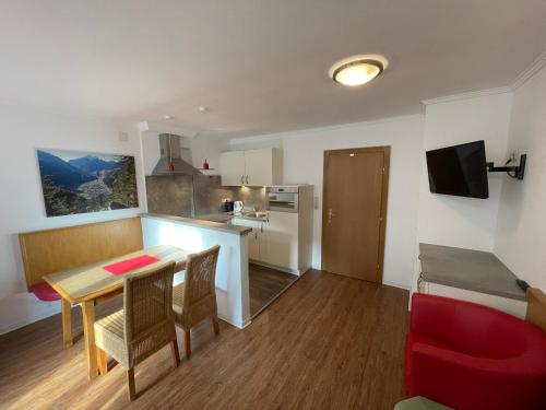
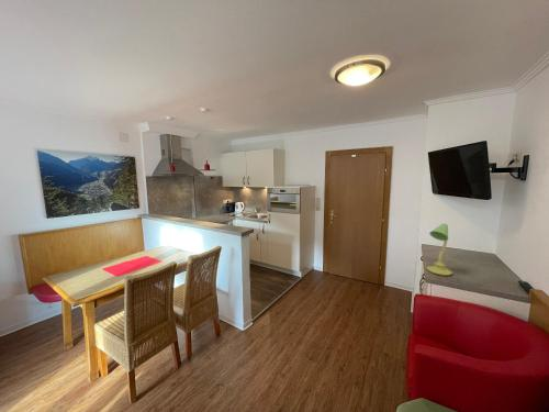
+ table lamp [426,222,453,277]
